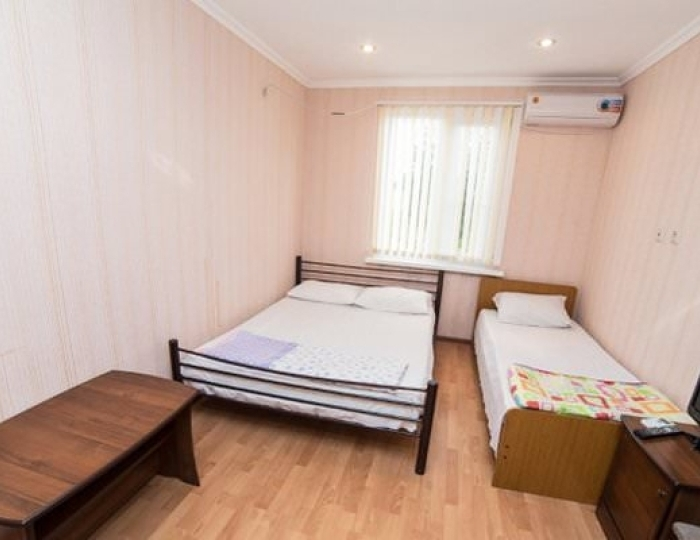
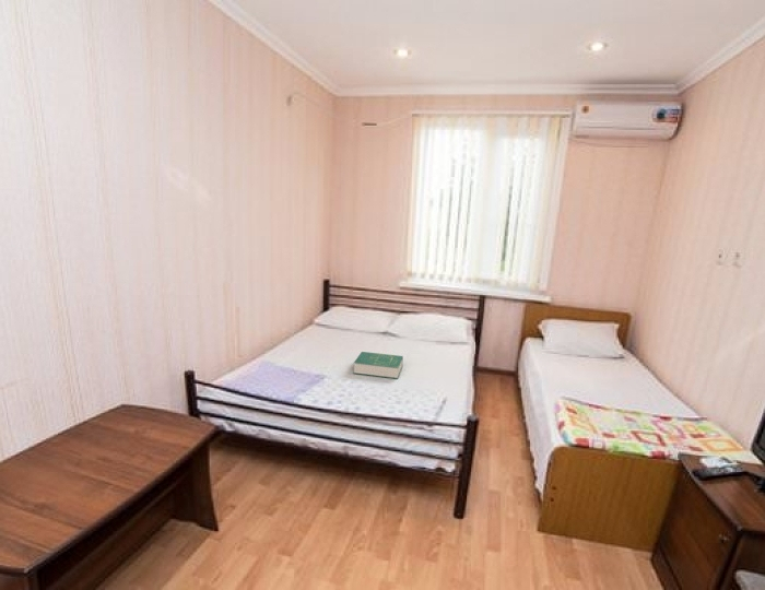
+ book [352,351,404,380]
